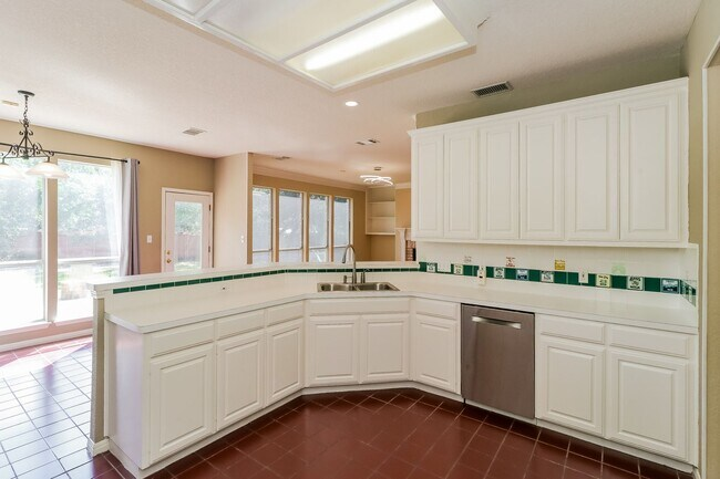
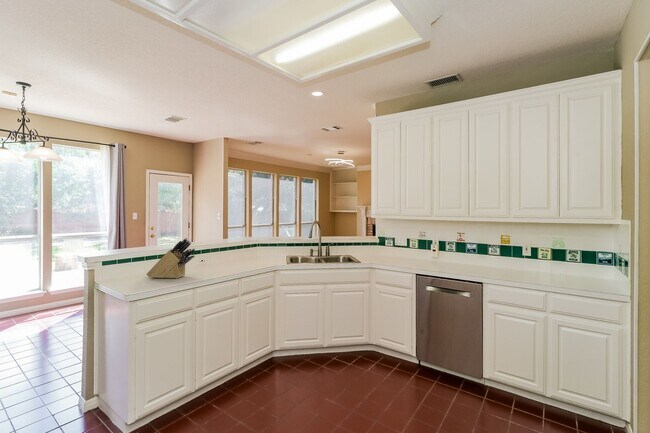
+ knife block [145,237,196,279]
